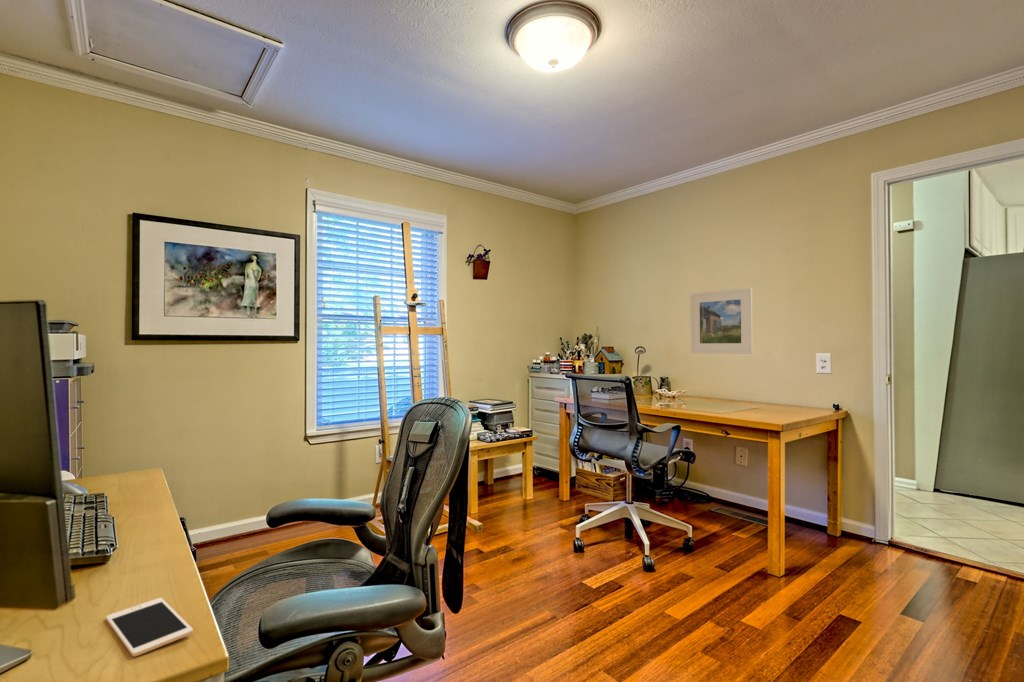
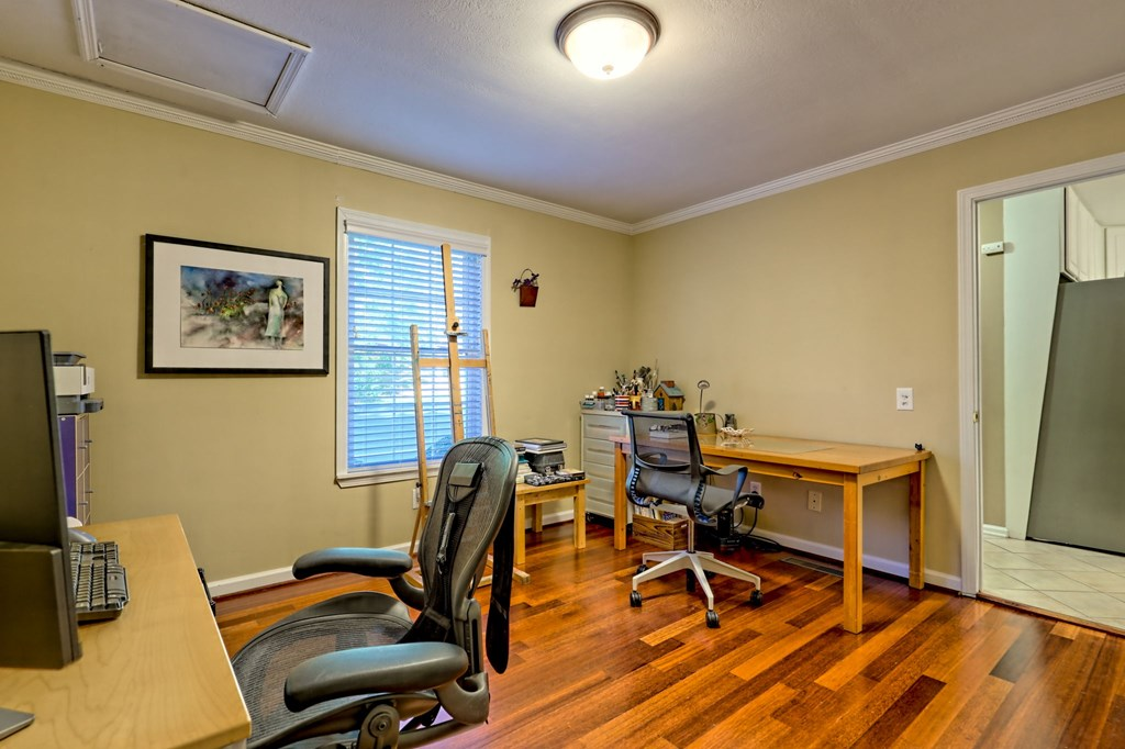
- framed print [689,287,754,355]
- cell phone [105,597,194,657]
